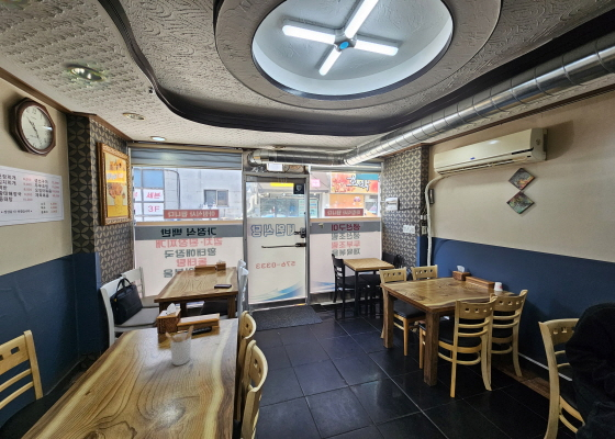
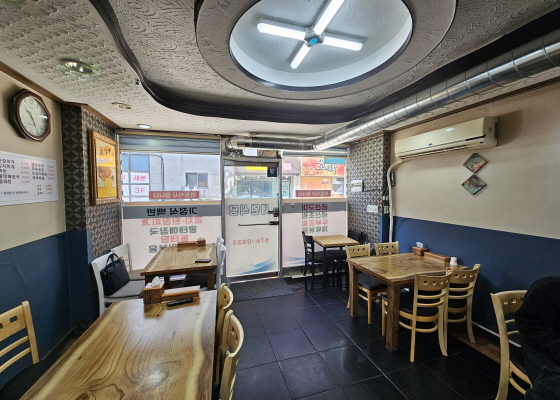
- utensil holder [165,325,194,367]
